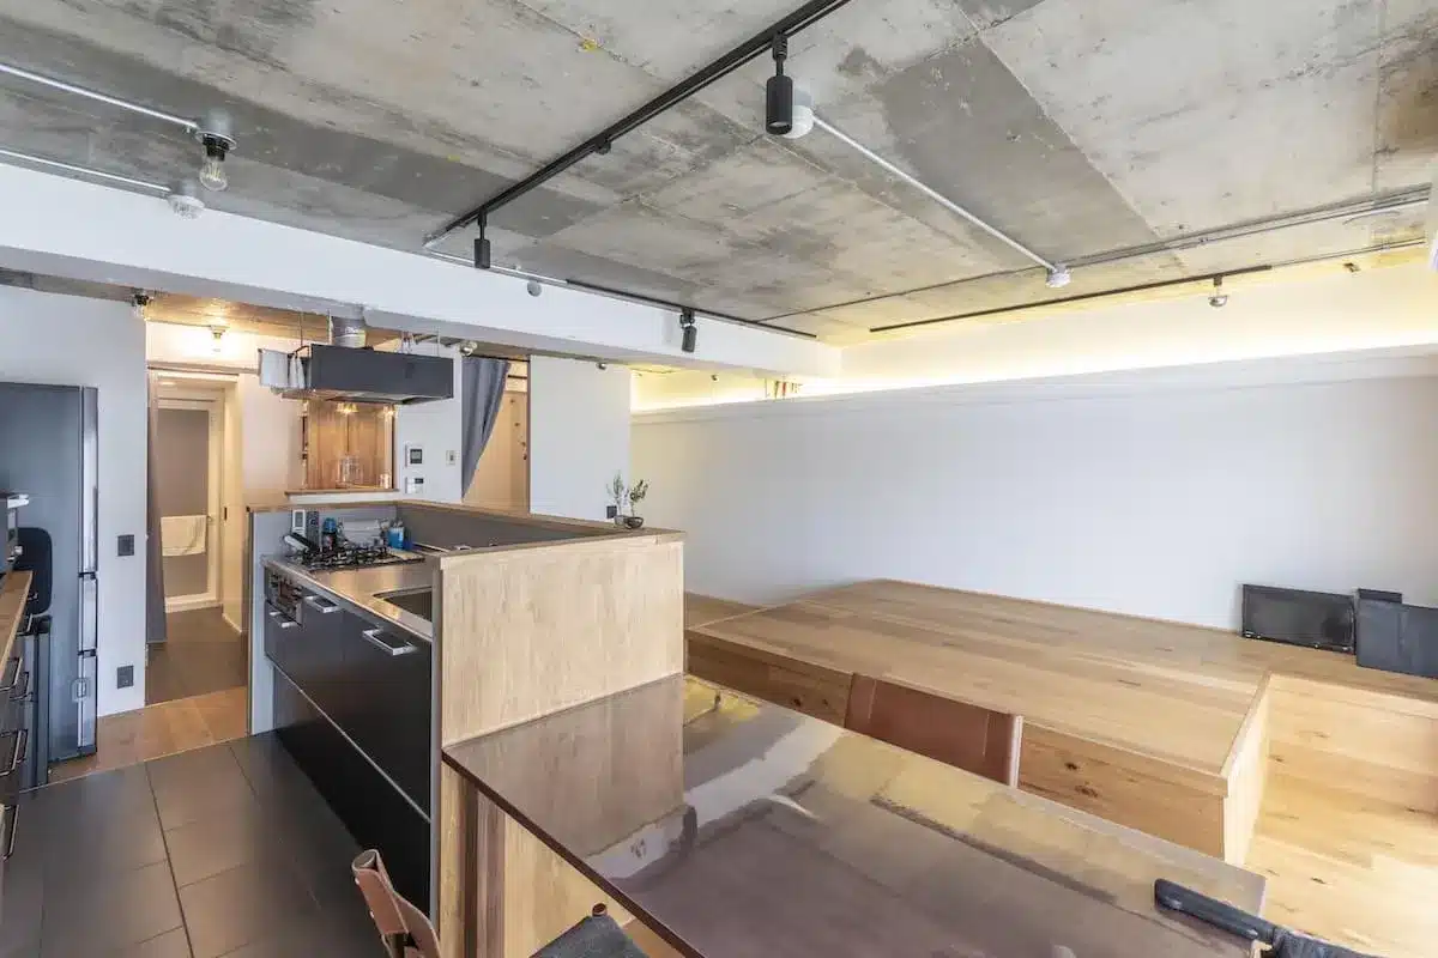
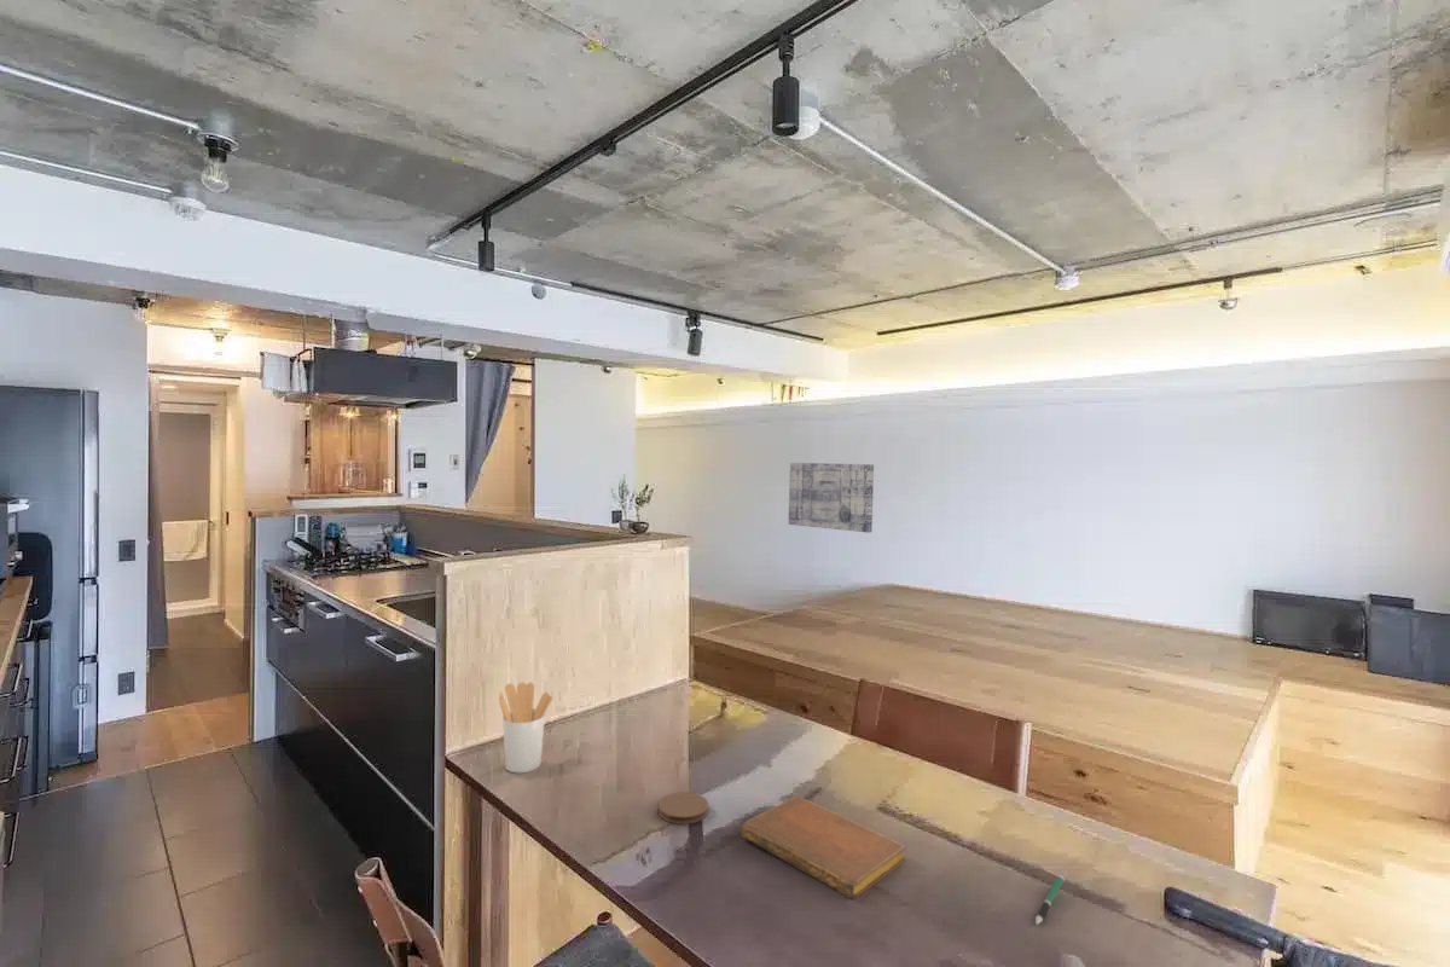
+ pen [1034,873,1066,926]
+ utensil holder [498,682,553,774]
+ coaster [657,791,709,826]
+ notebook [738,795,906,901]
+ wall art [788,462,875,534]
